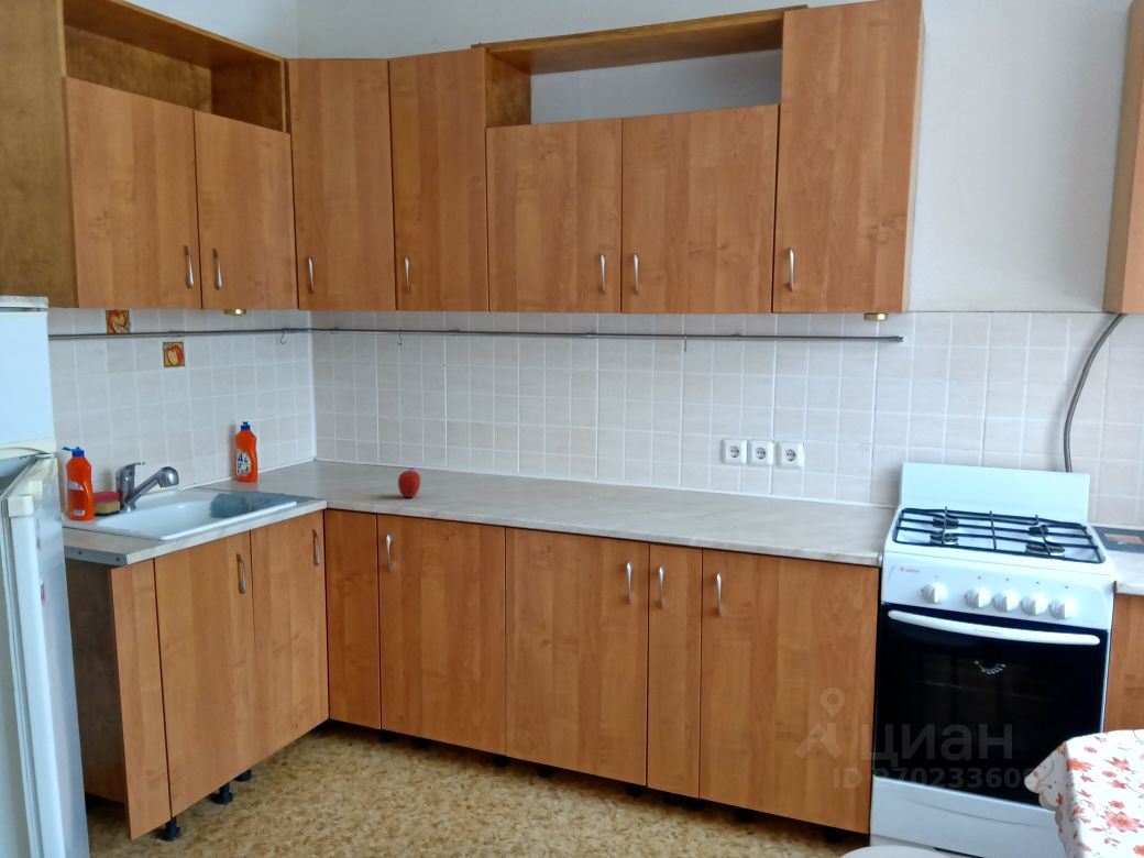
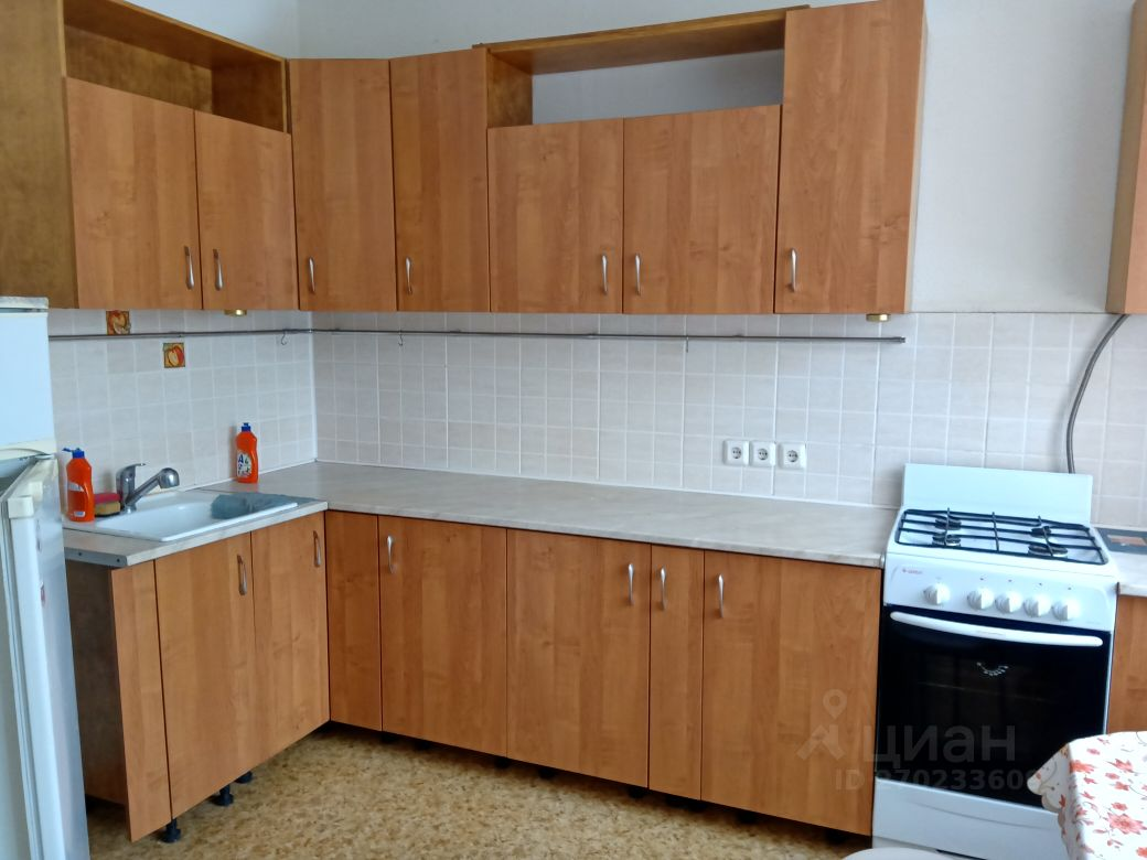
- fruit [397,466,421,498]
